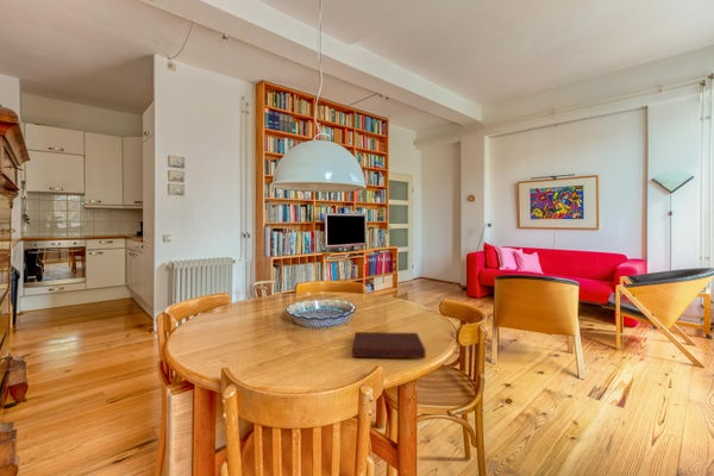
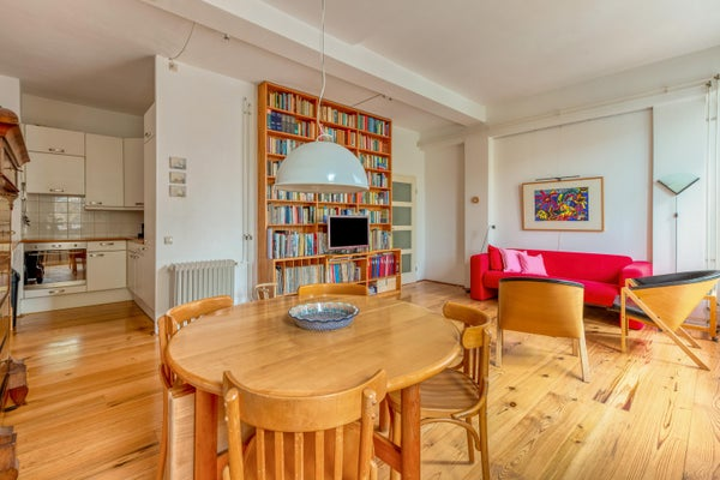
- notebook [352,331,426,359]
